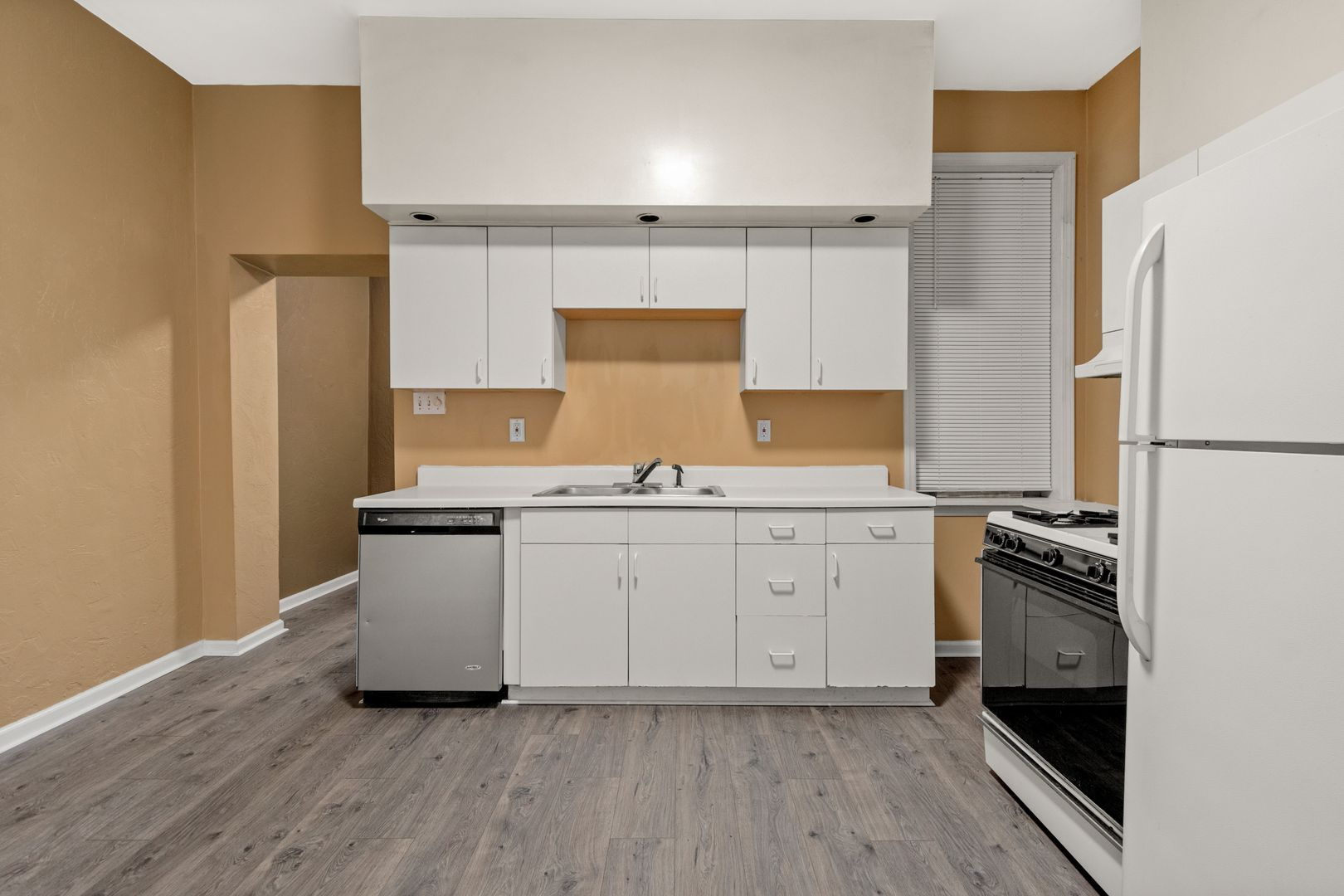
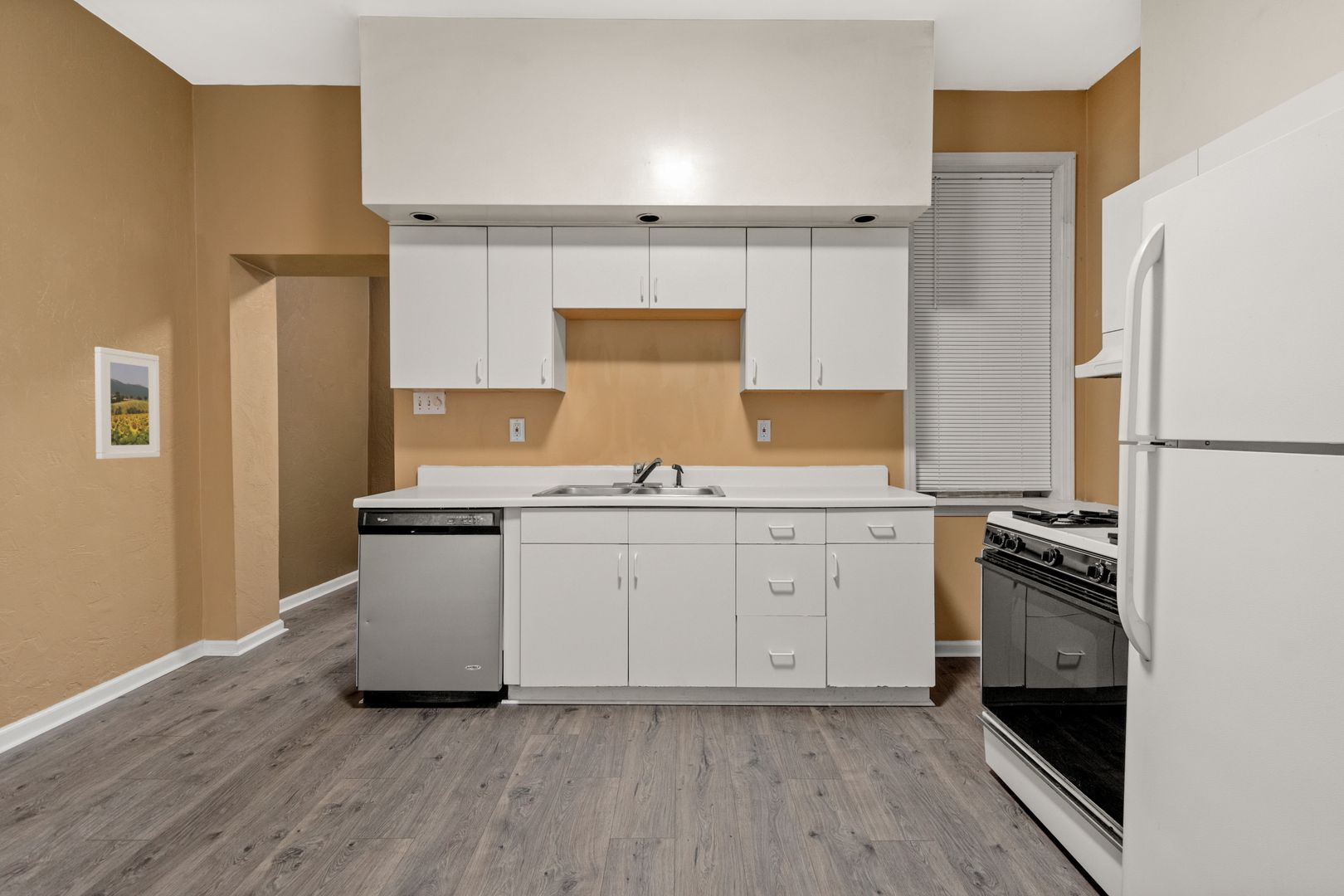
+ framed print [94,346,161,460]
